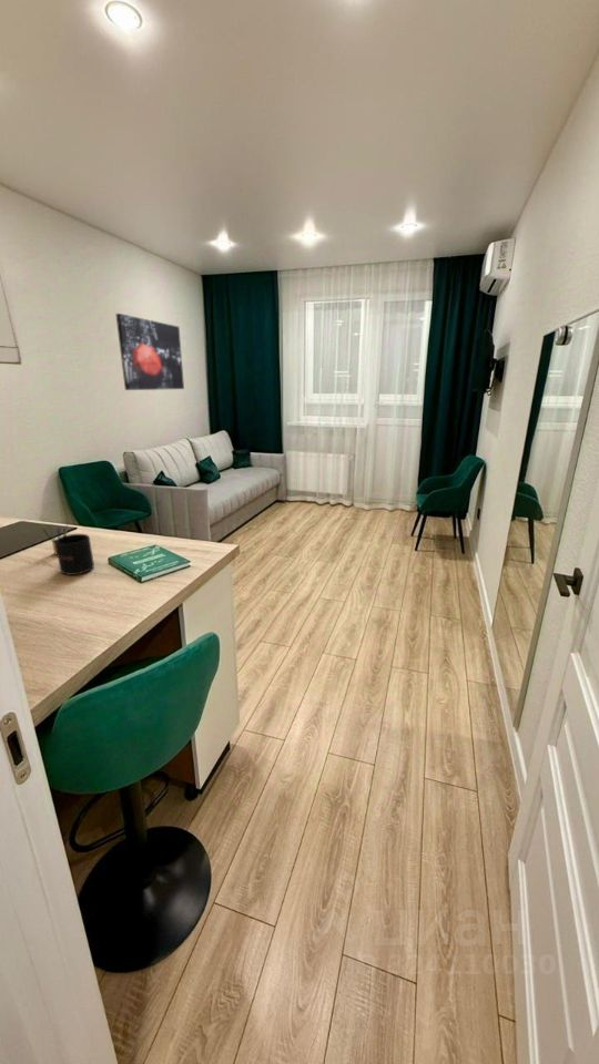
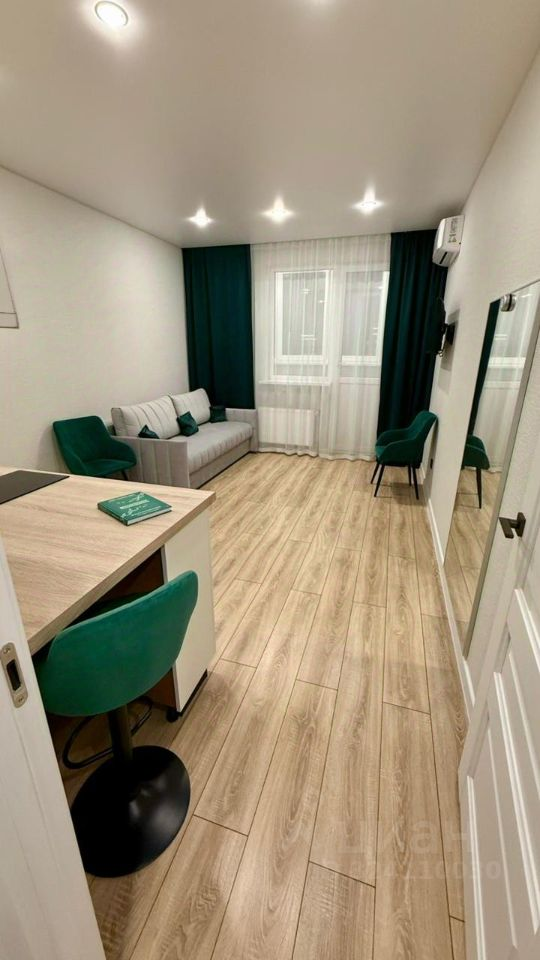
- wall art [114,313,185,391]
- pencil box [41,524,69,555]
- mug [54,533,95,576]
